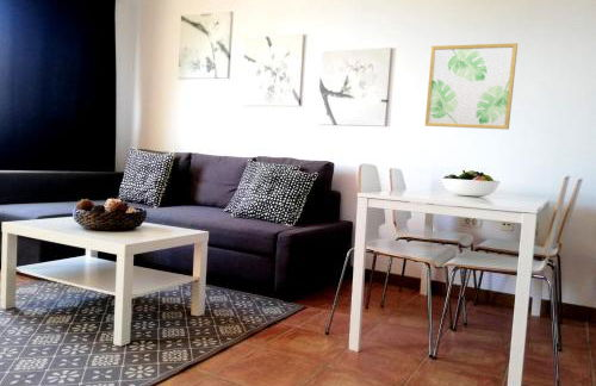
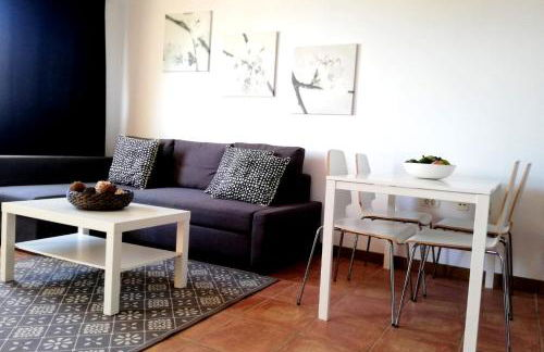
- wall art [424,42,519,131]
